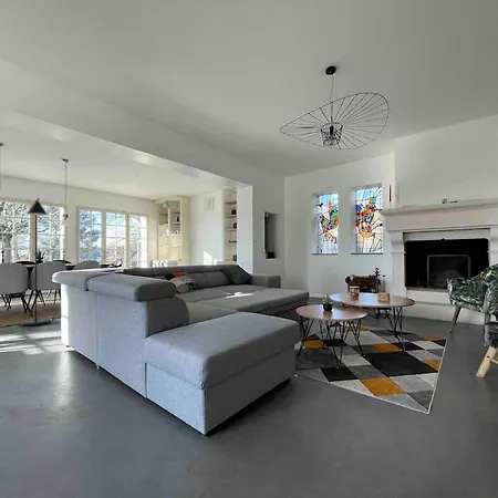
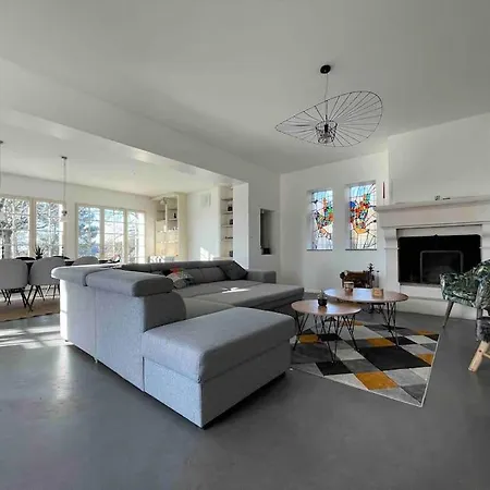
- floor lamp [20,197,53,326]
